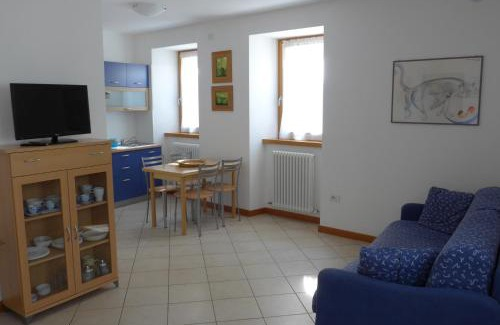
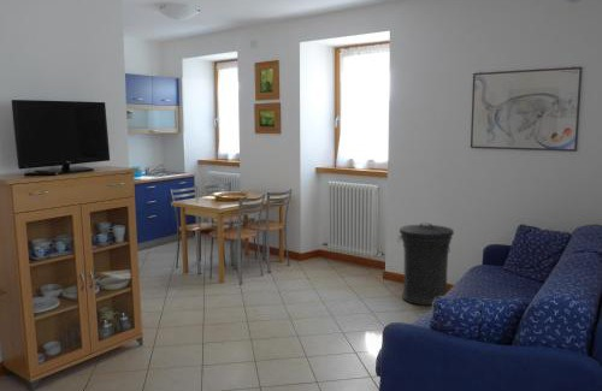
+ trash can [399,221,455,307]
